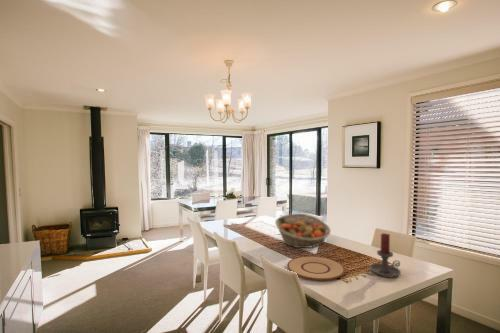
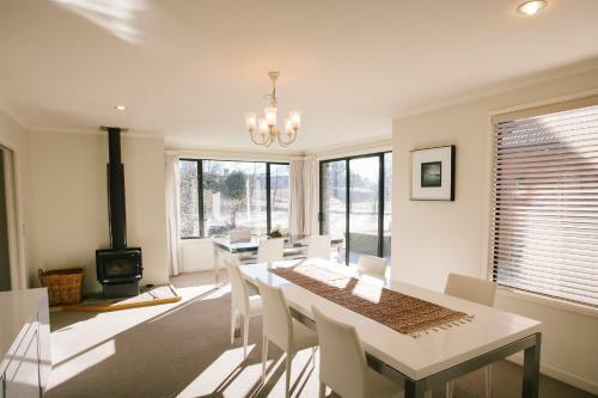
- plate [286,255,346,282]
- fruit basket [274,213,332,249]
- candle holder [368,232,402,279]
